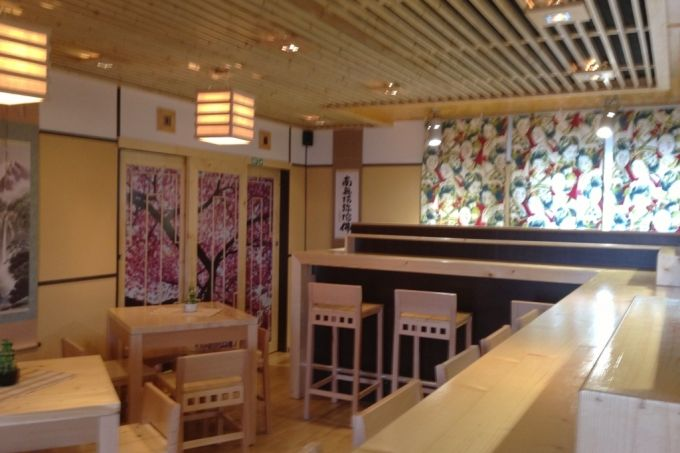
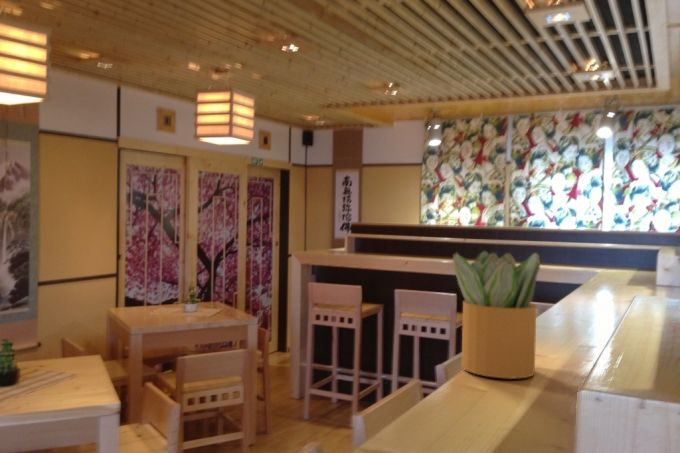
+ potted plant [452,250,541,380]
